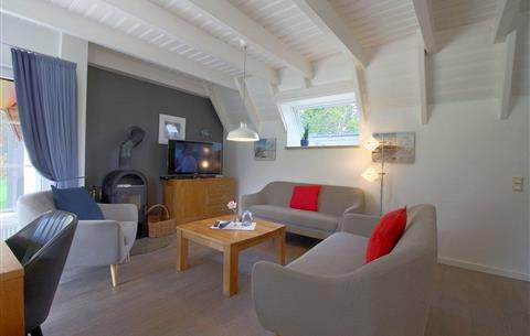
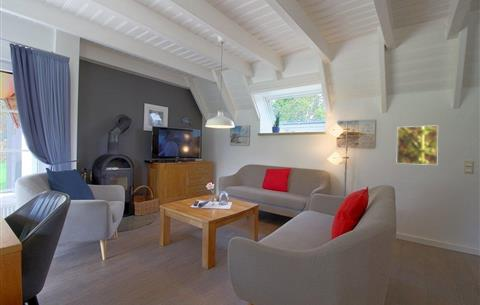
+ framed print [396,124,439,166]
